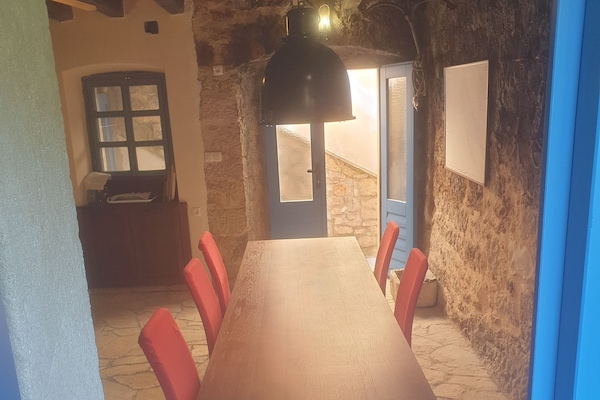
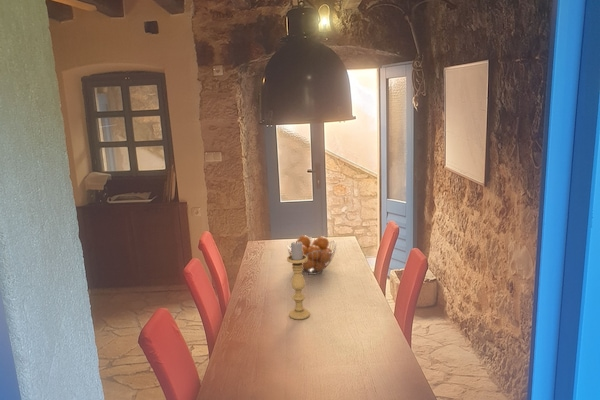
+ candle holder [286,240,311,321]
+ fruit basket [286,234,337,276]
